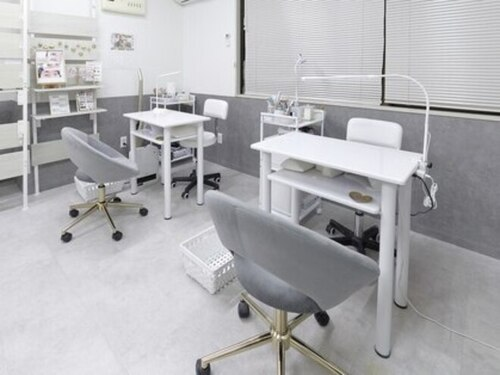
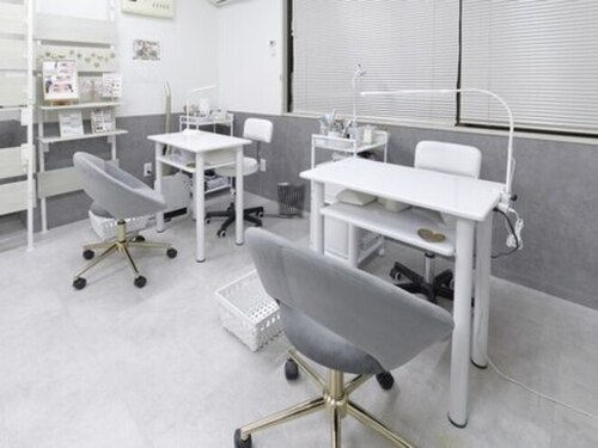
+ waste bin [275,182,309,220]
